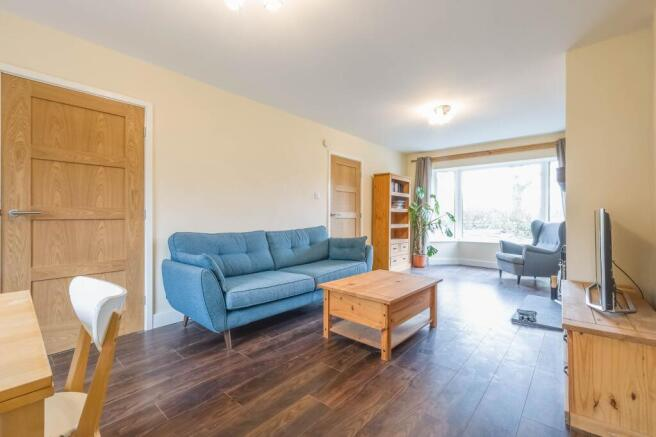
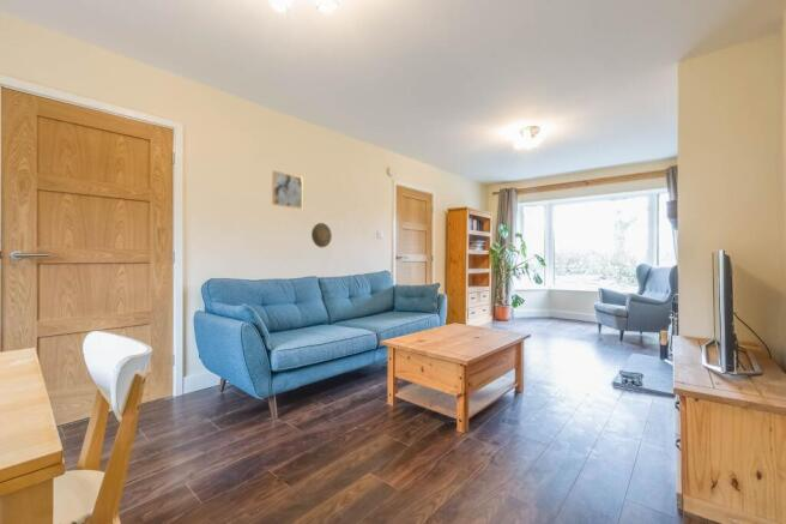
+ decorative plate [310,222,333,248]
+ wall art [271,169,304,210]
